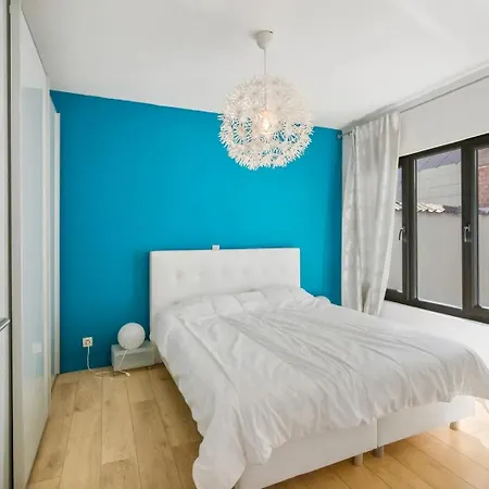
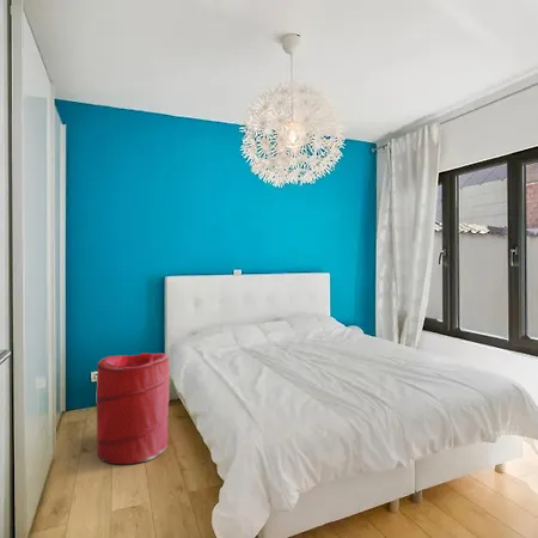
+ laundry hamper [96,351,171,465]
